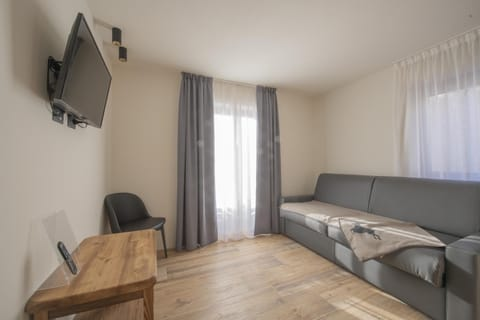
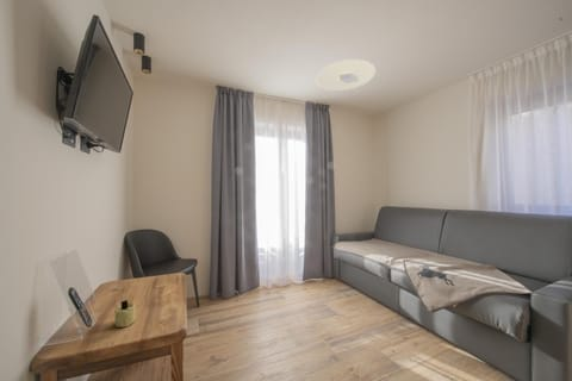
+ candle [113,299,137,329]
+ ceiling light [315,58,378,92]
